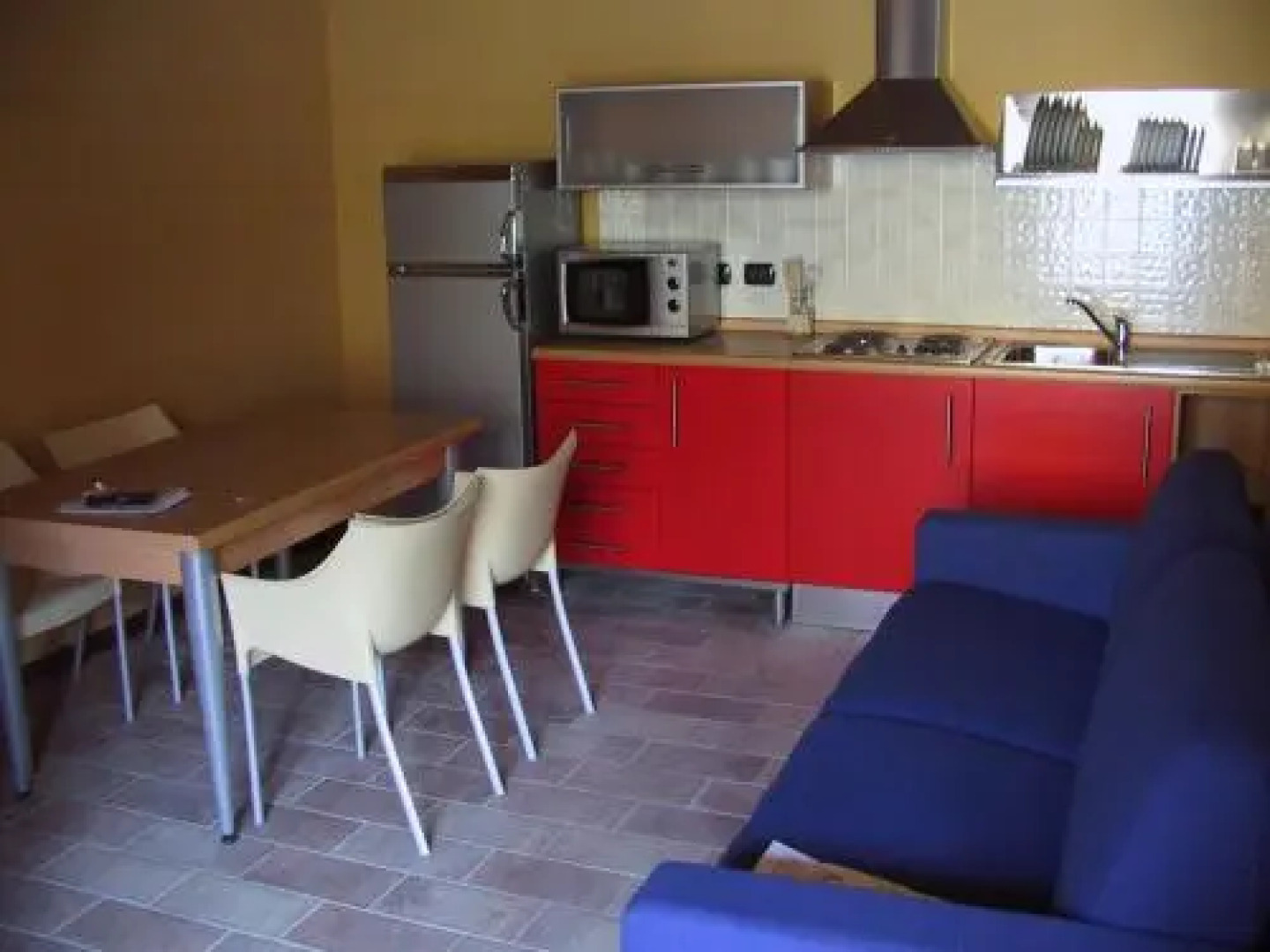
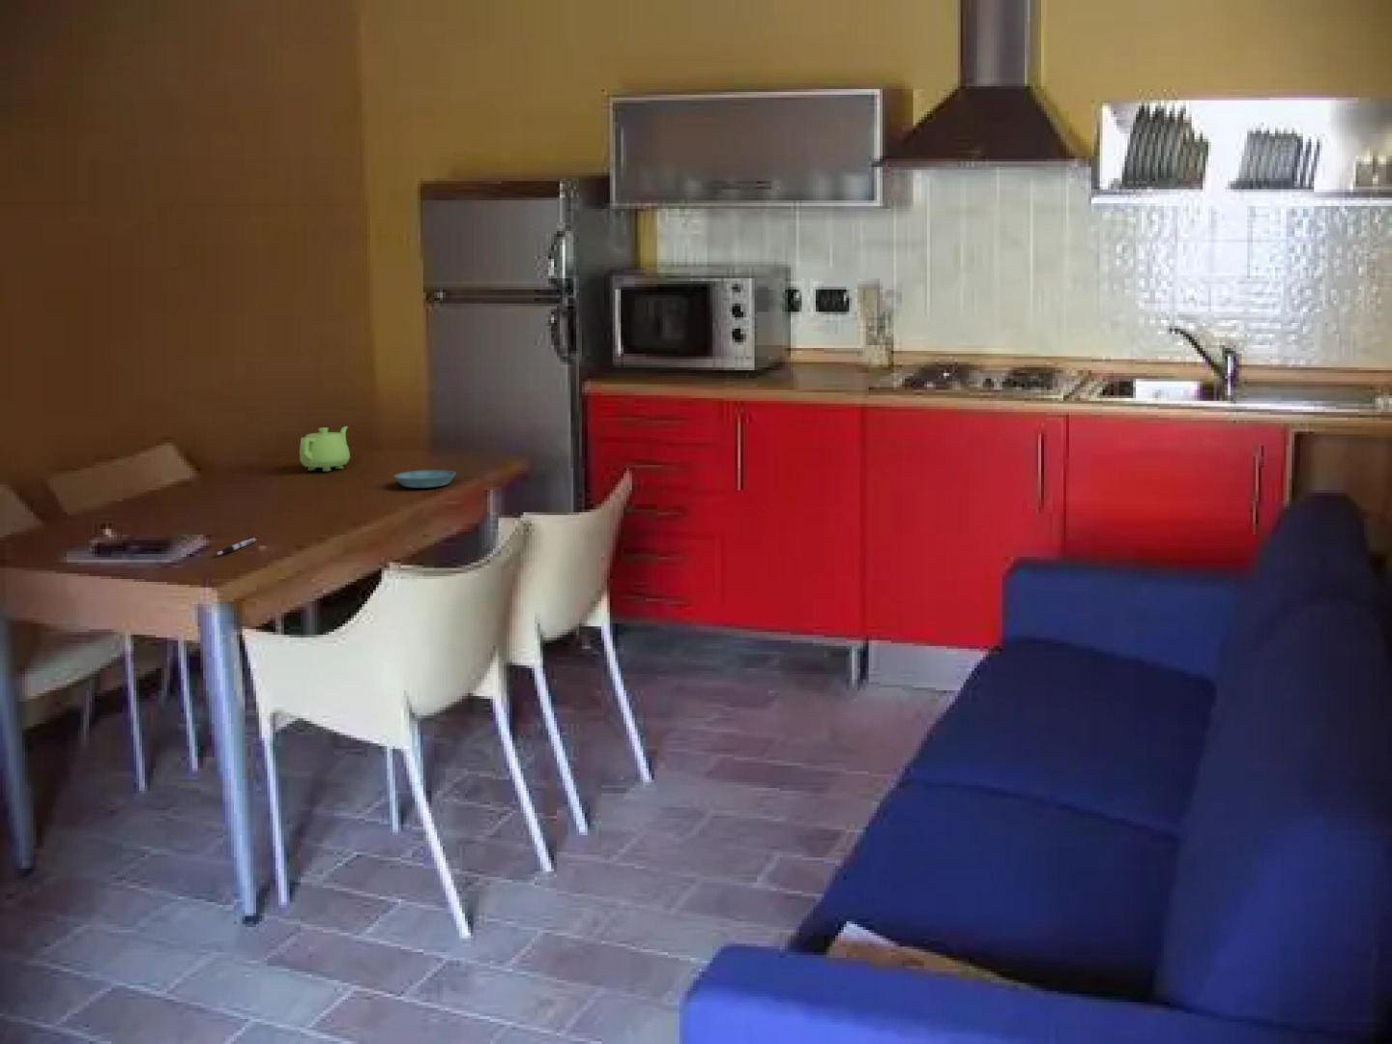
+ teapot [299,425,351,472]
+ saucer [393,469,457,489]
+ pen [215,537,258,556]
